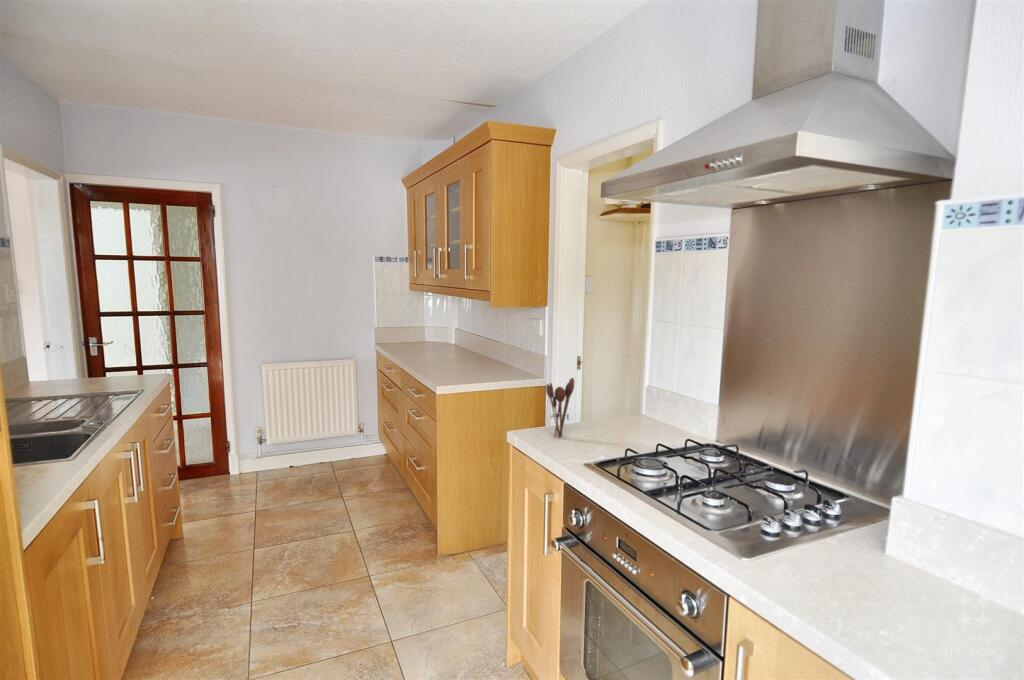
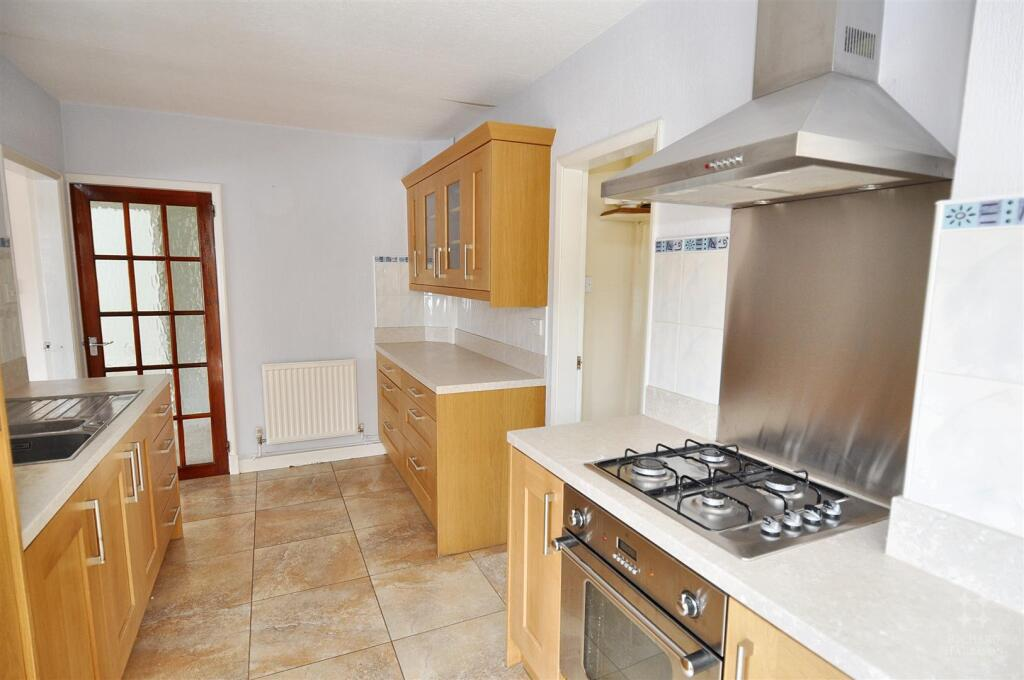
- utensil holder [545,377,575,439]
